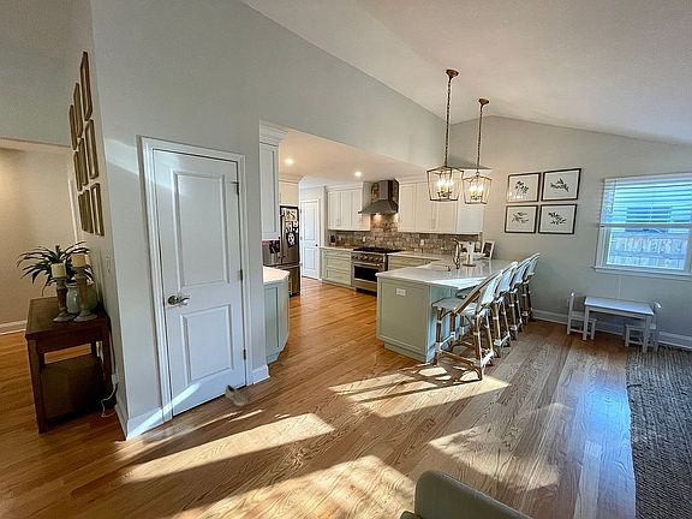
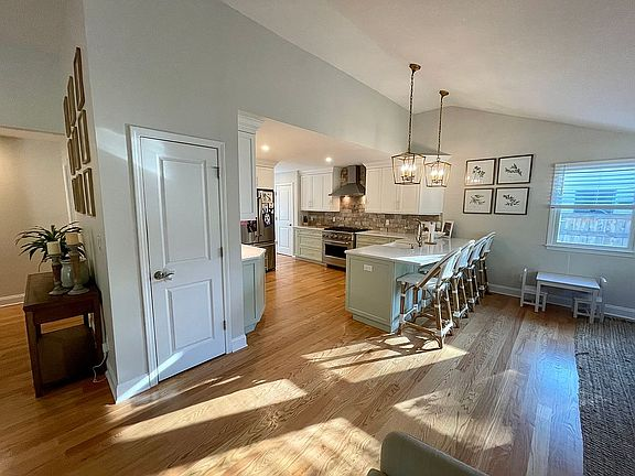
- shoe [223,383,249,407]
